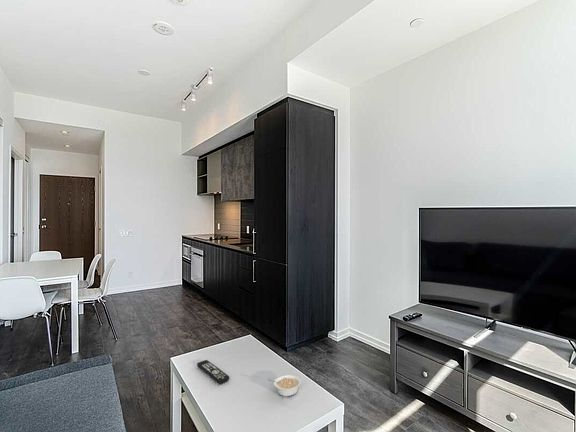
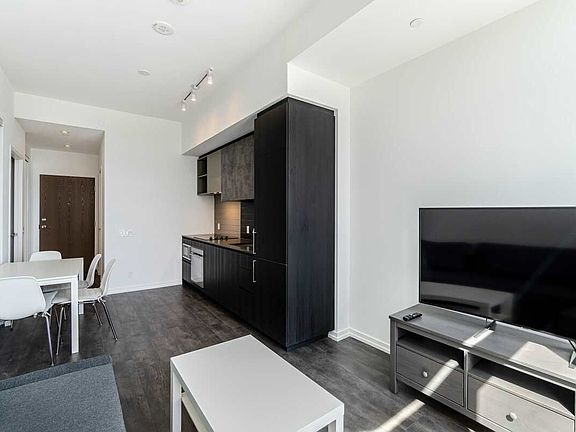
- legume [267,374,302,398]
- remote control [196,359,230,385]
